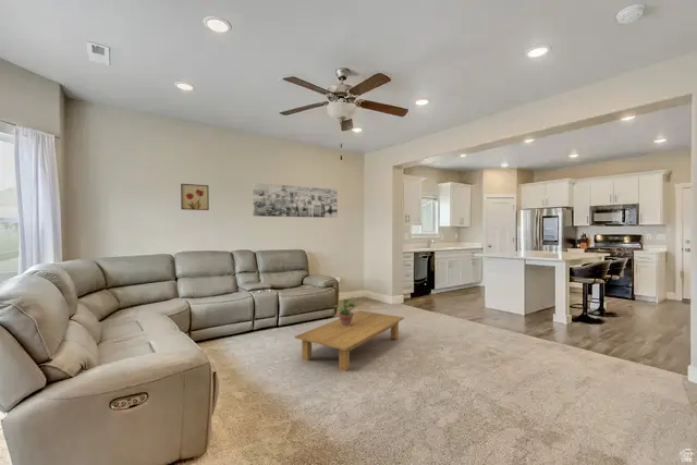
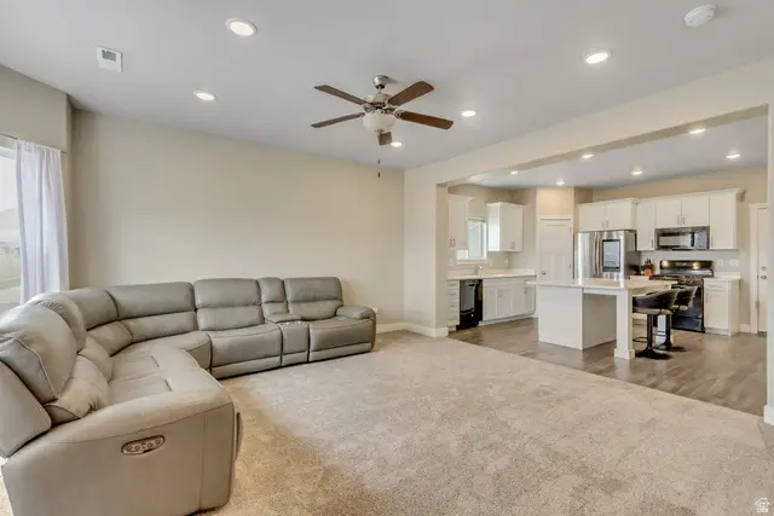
- wall art [180,183,210,211]
- wall art [252,182,339,219]
- coffee table [294,309,405,372]
- potted plant [332,296,358,327]
